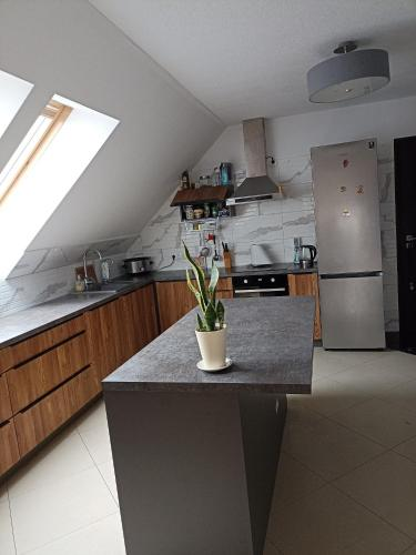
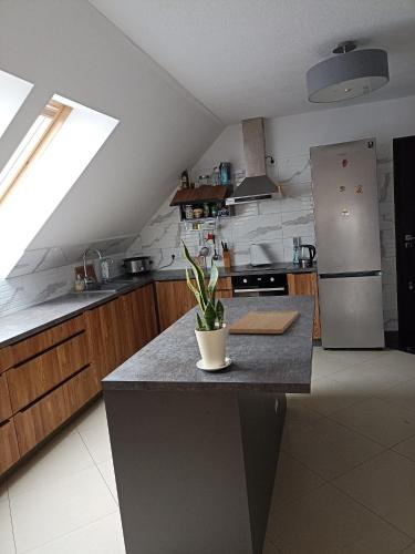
+ cutting board [226,310,300,335]
